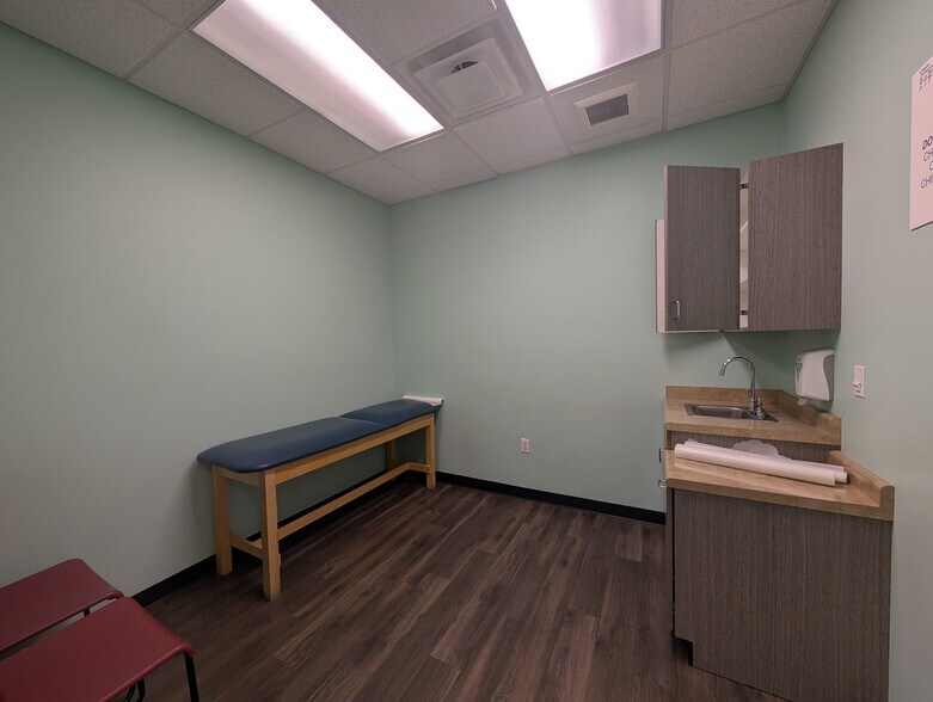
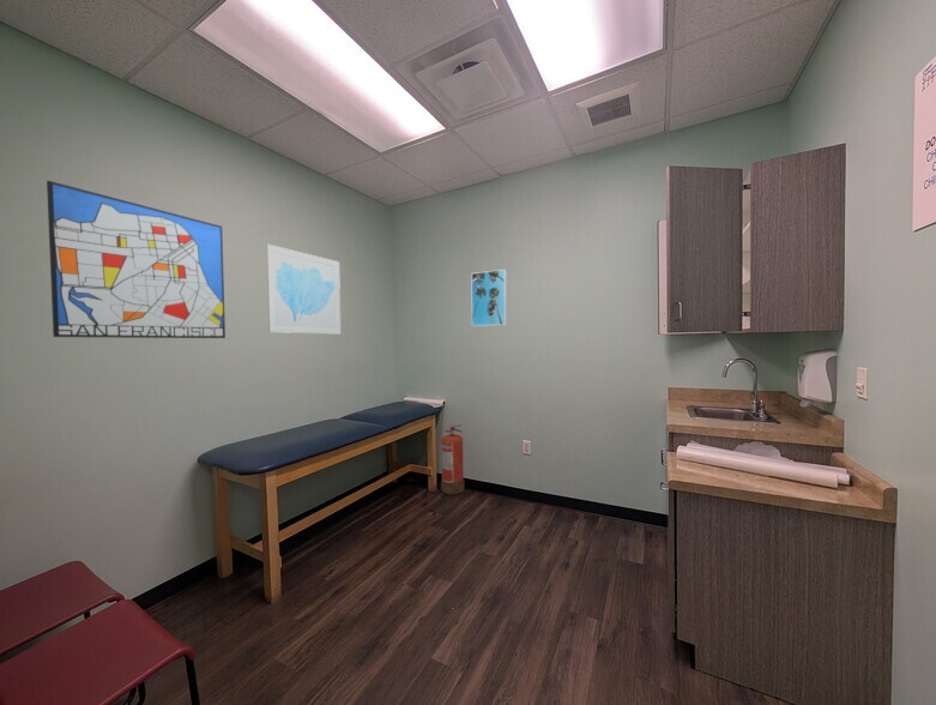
+ wall art [266,243,342,335]
+ wall art [46,180,227,339]
+ fire extinguisher [440,423,465,496]
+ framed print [470,269,508,327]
